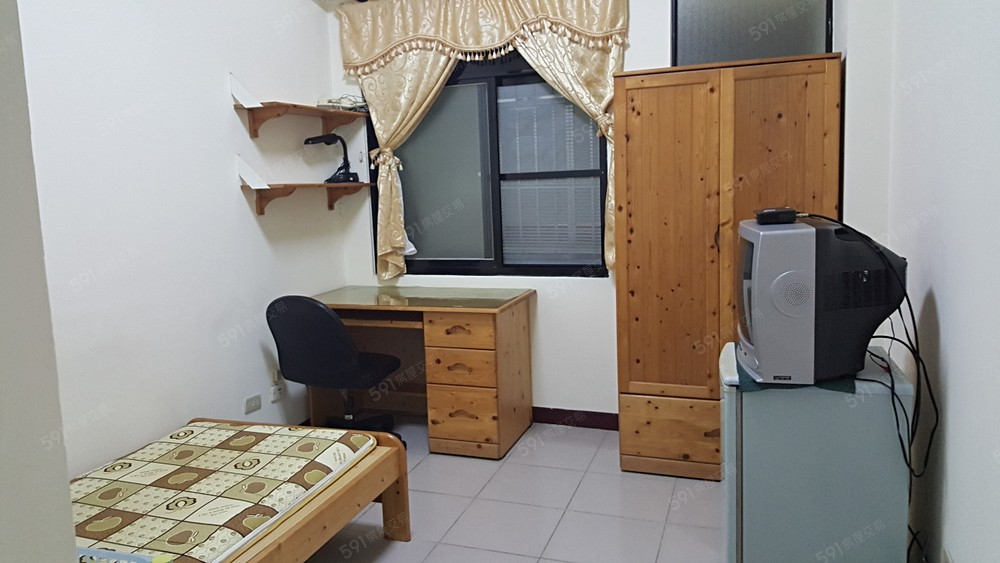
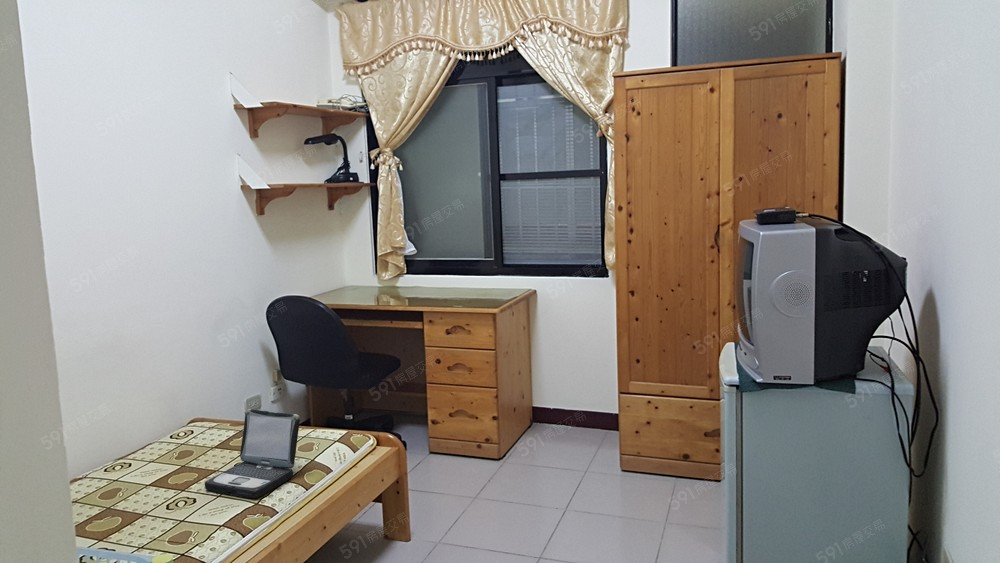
+ laptop [204,408,301,499]
